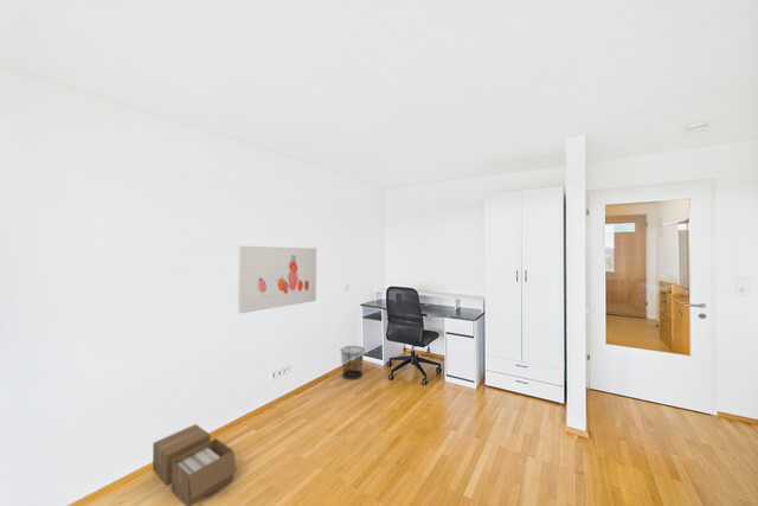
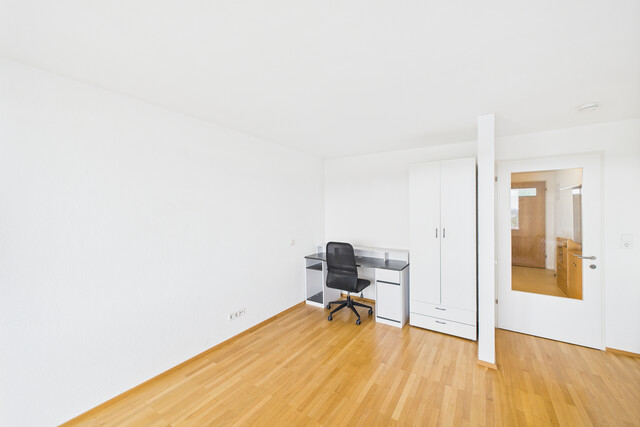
- wall art [237,245,317,314]
- waste bin [340,345,366,380]
- cardboard box [152,423,238,506]
